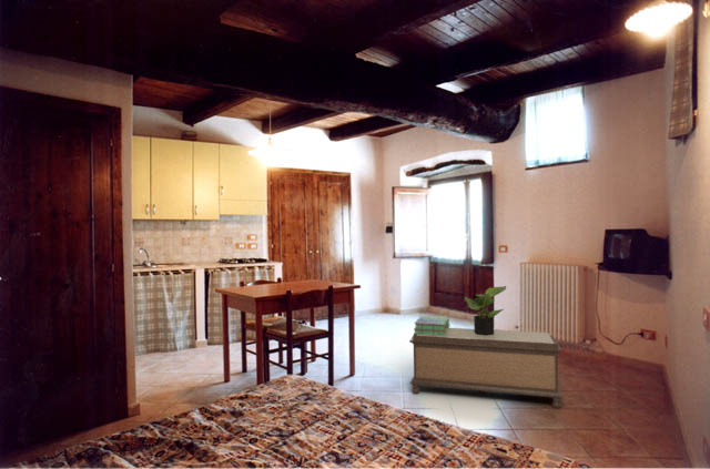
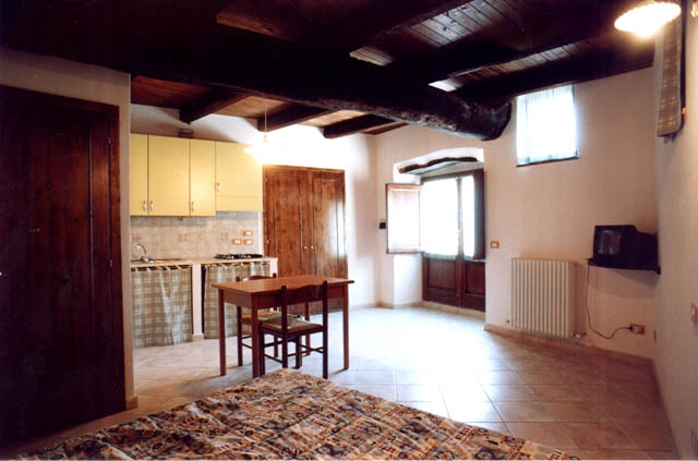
- bench [408,327,565,409]
- stack of books [413,315,452,336]
- potted plant [463,285,507,336]
